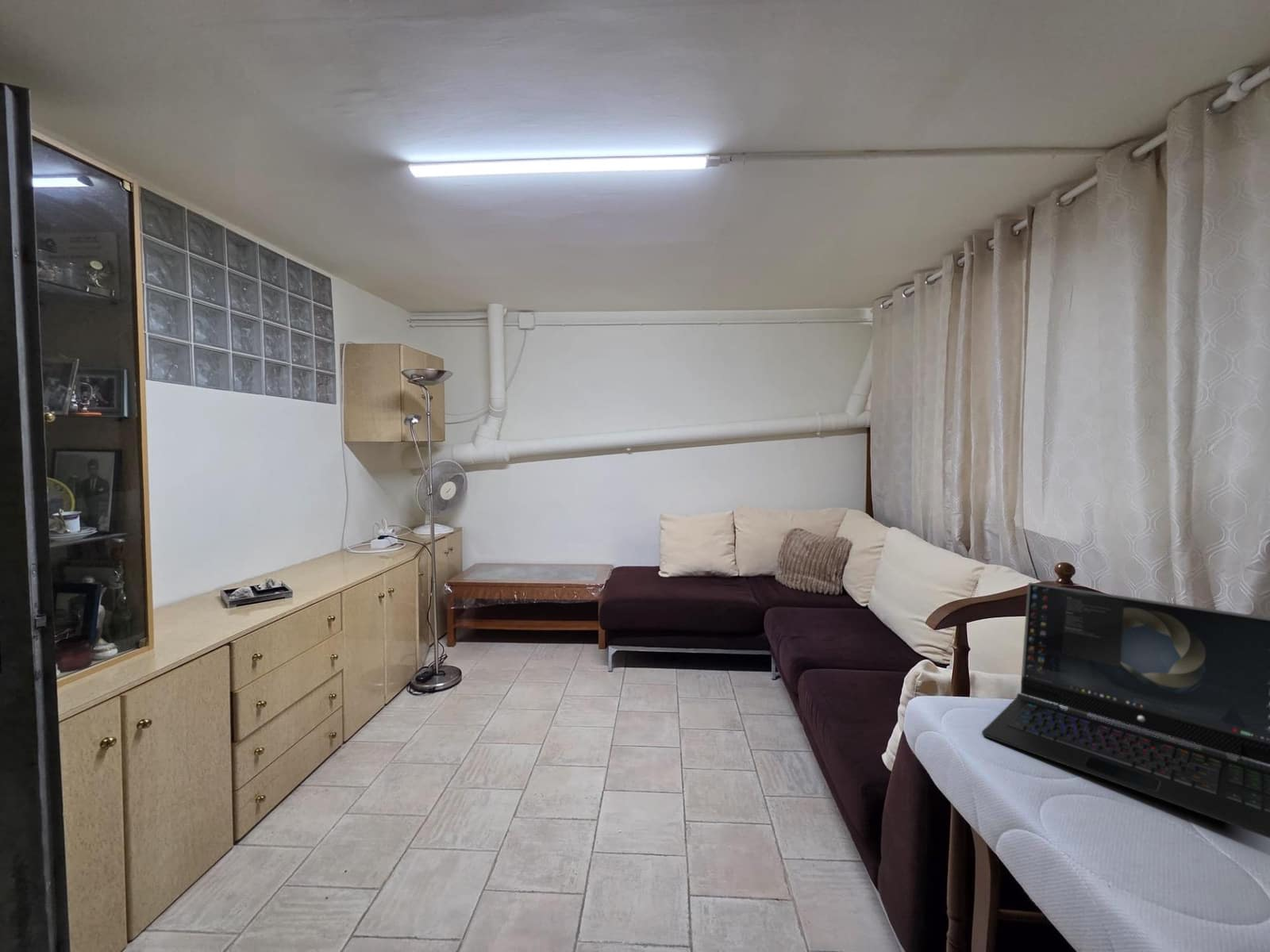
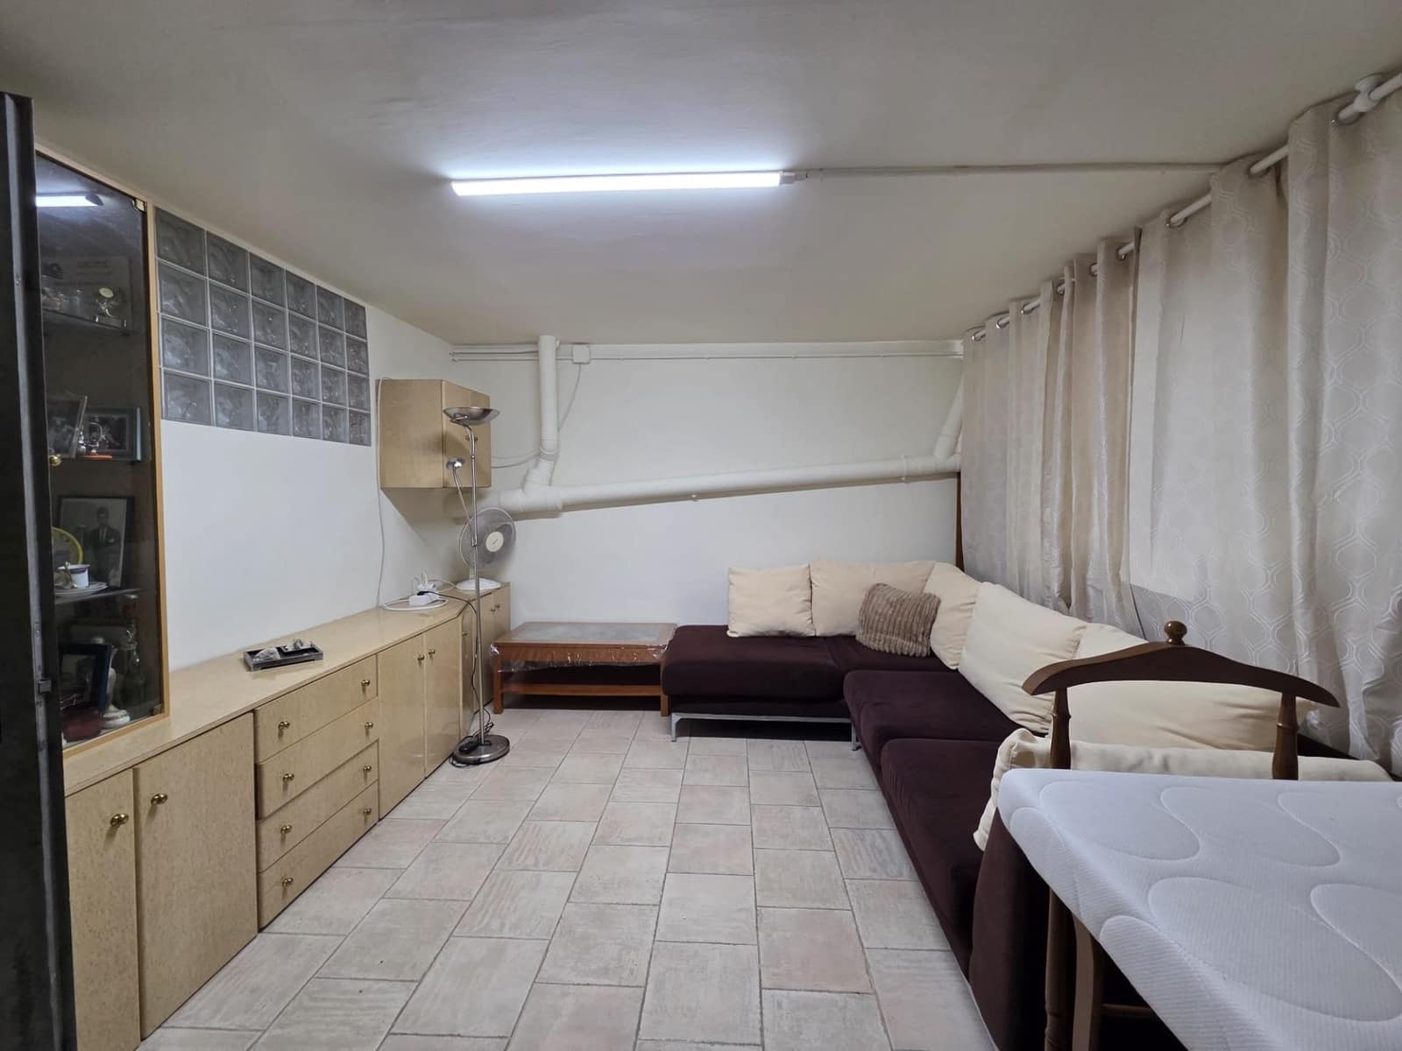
- laptop [981,582,1270,839]
